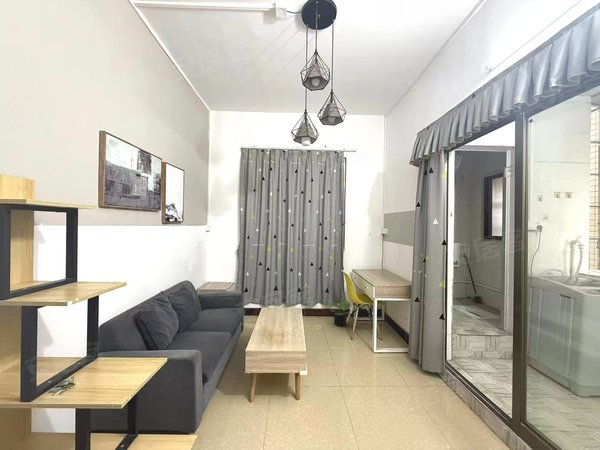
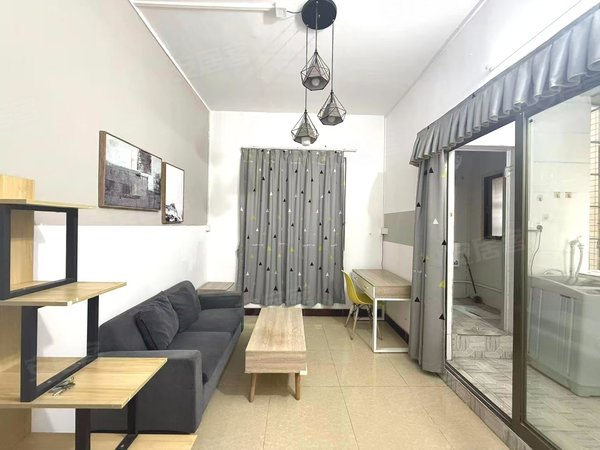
- potted plant [326,298,352,327]
